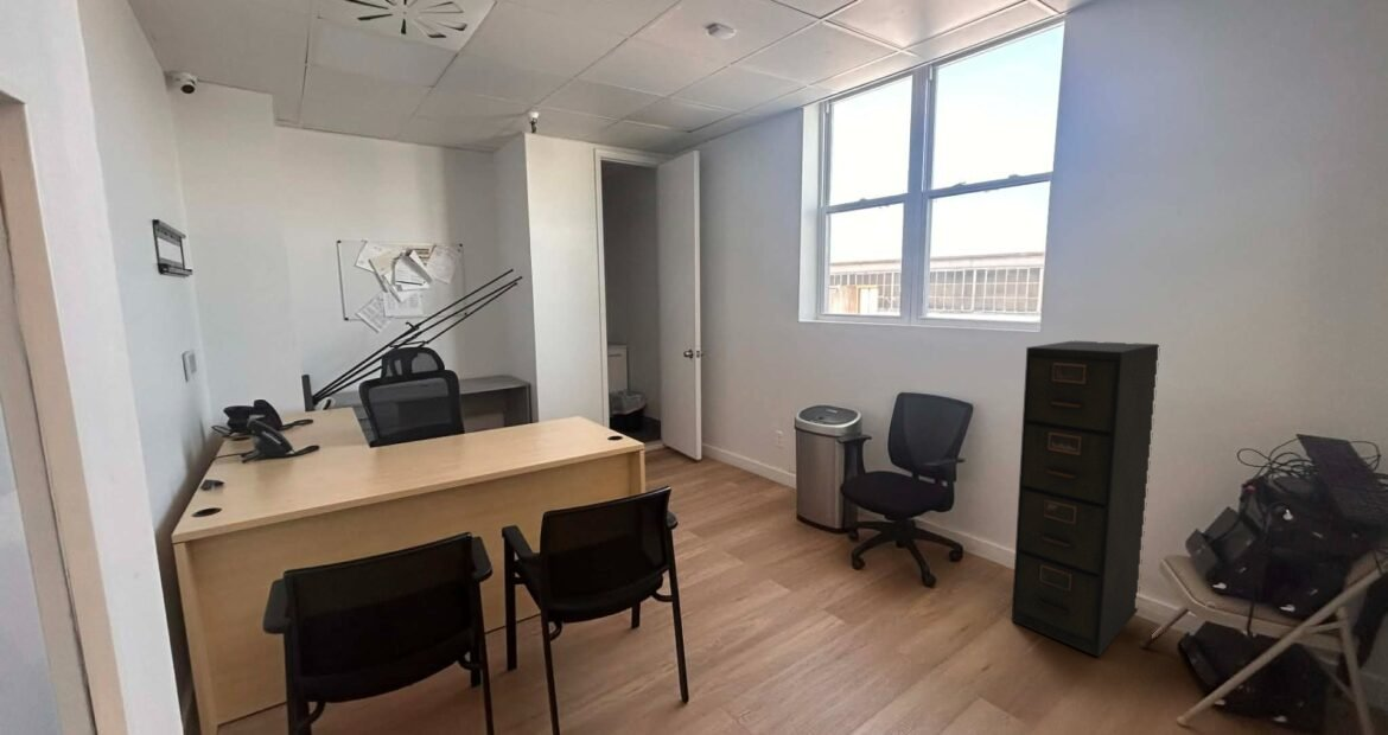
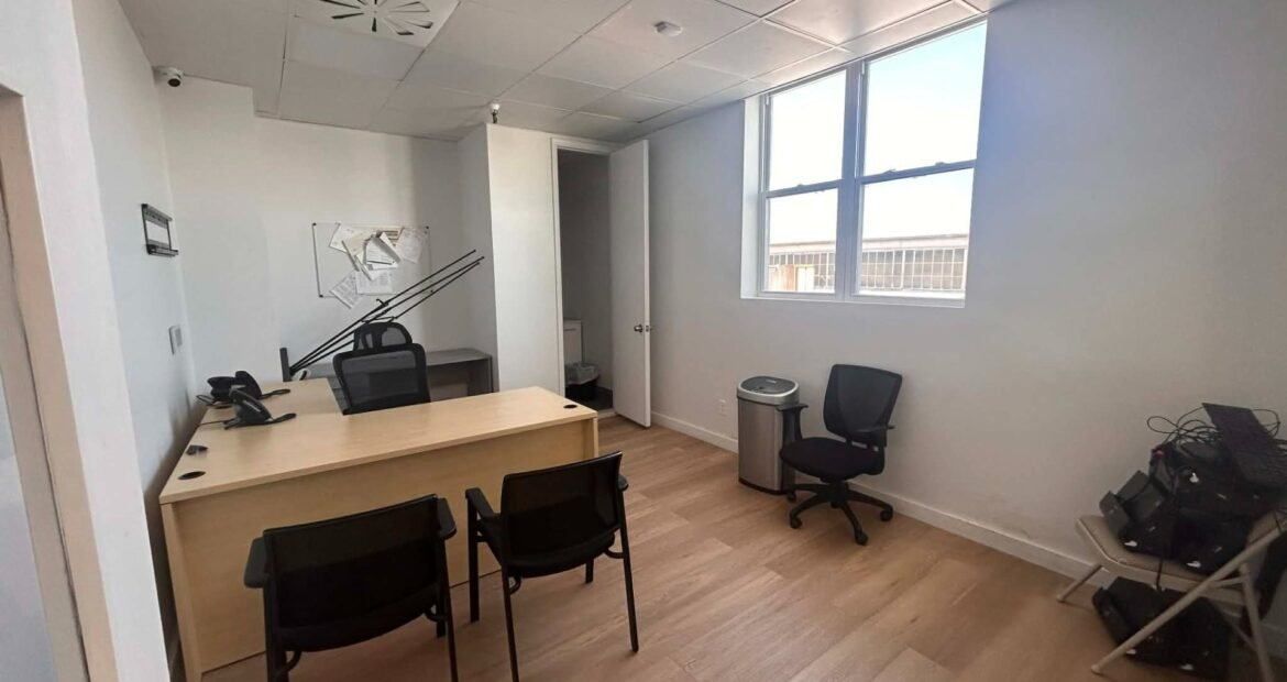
- filing cabinet [1011,340,1160,658]
